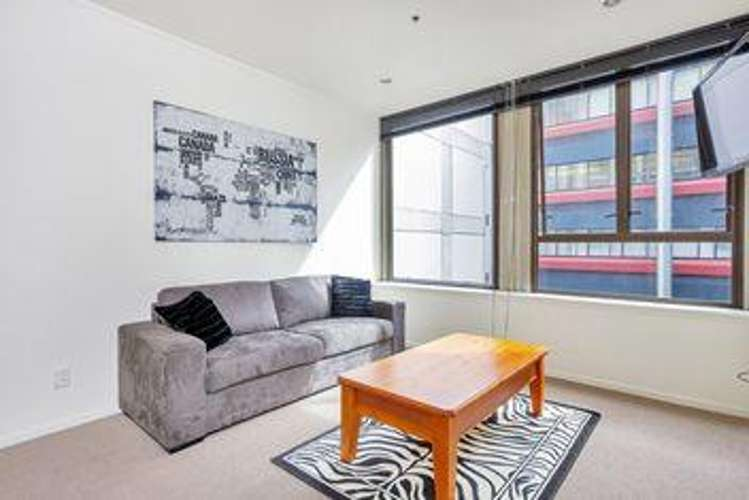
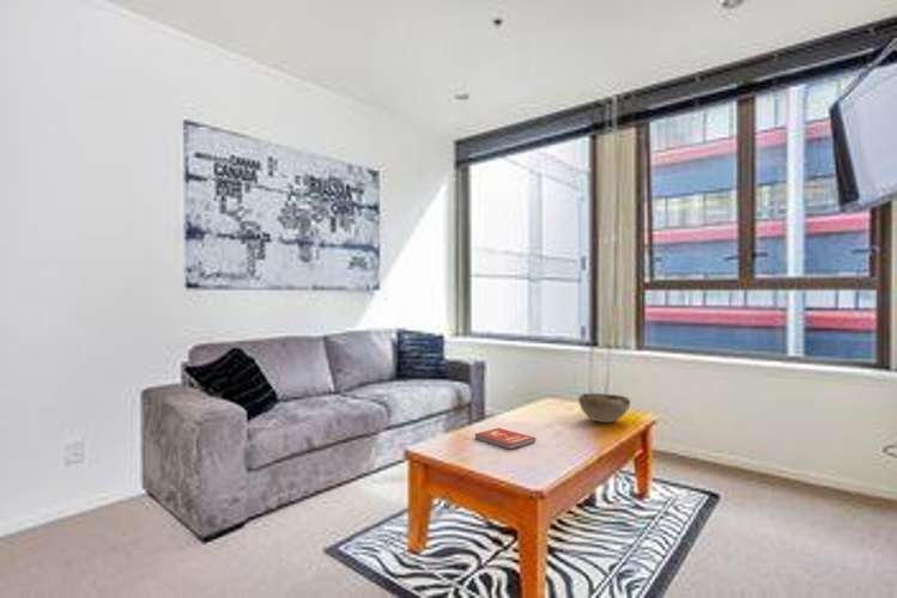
+ book [473,427,537,450]
+ decorative bowl [577,392,631,423]
